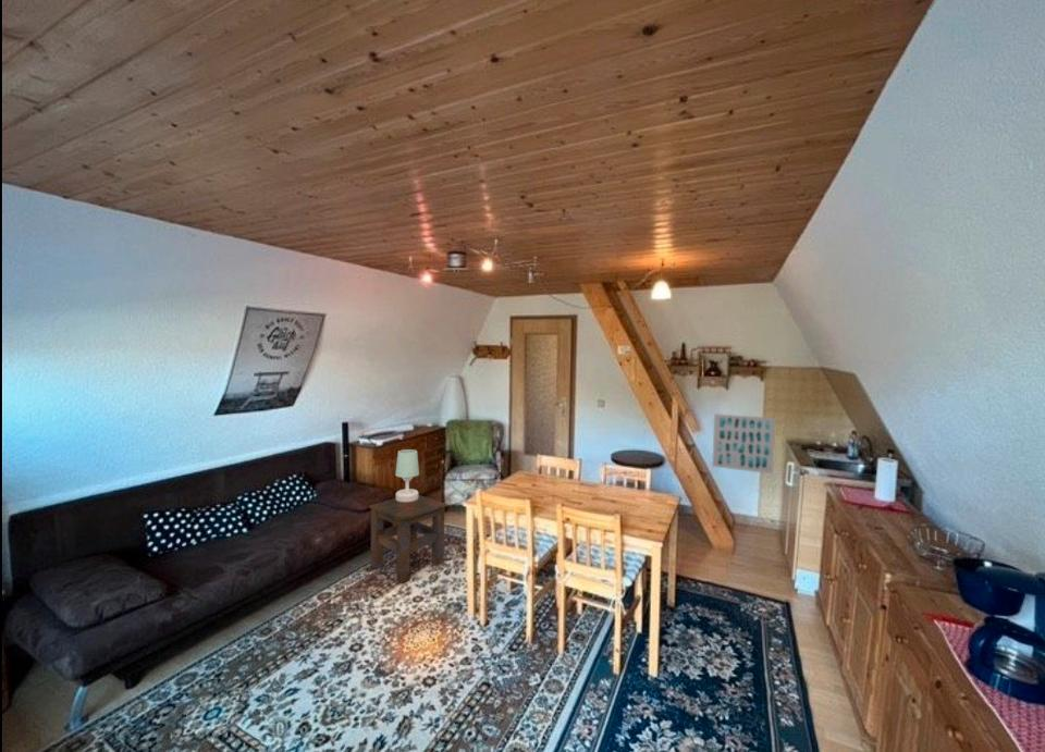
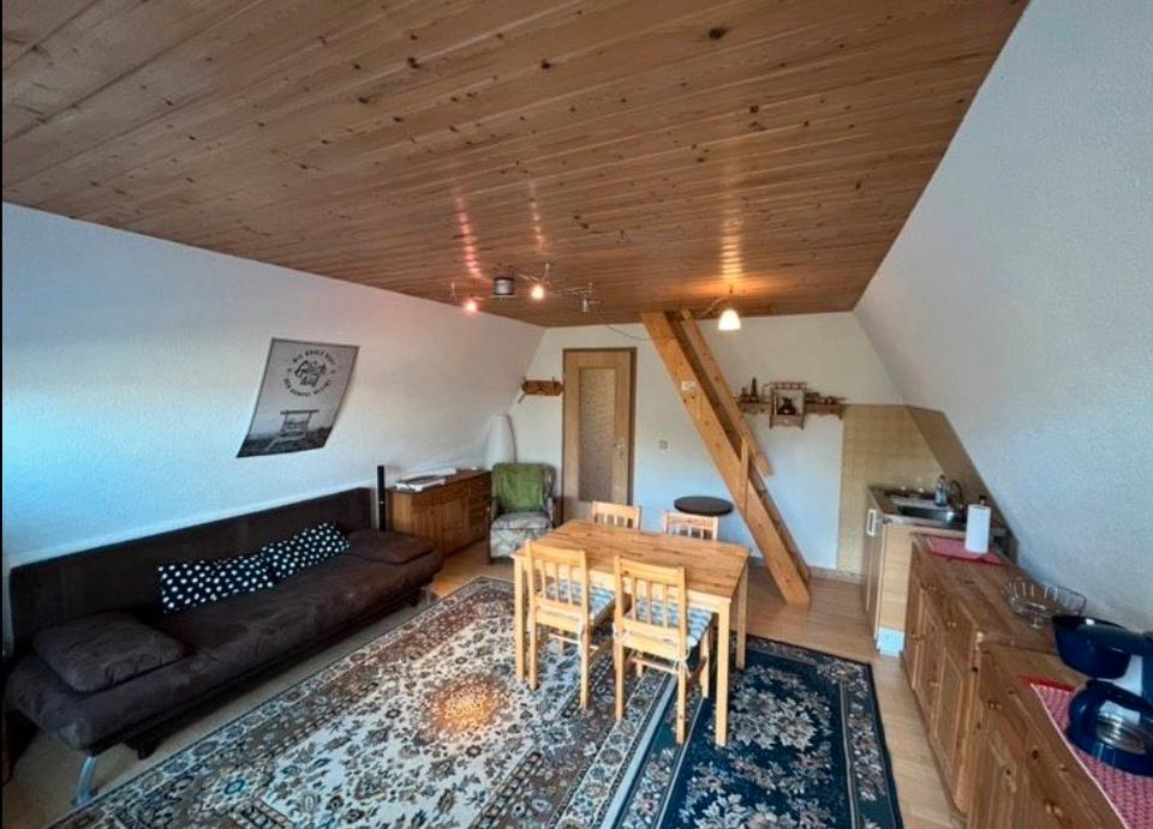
- table lamp [394,448,420,502]
- side table [368,494,447,584]
- wall art [711,412,776,474]
